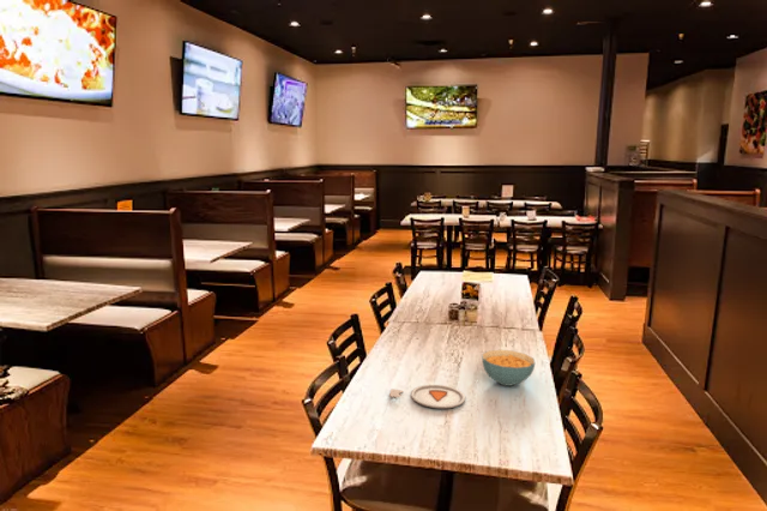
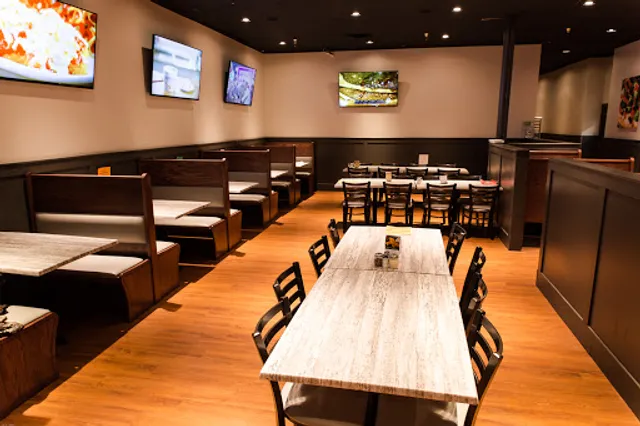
- dinner plate [388,384,466,409]
- cereal bowl [481,349,536,387]
